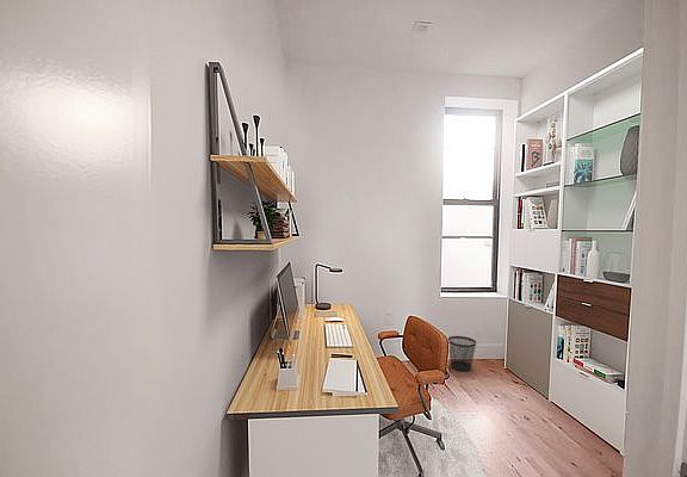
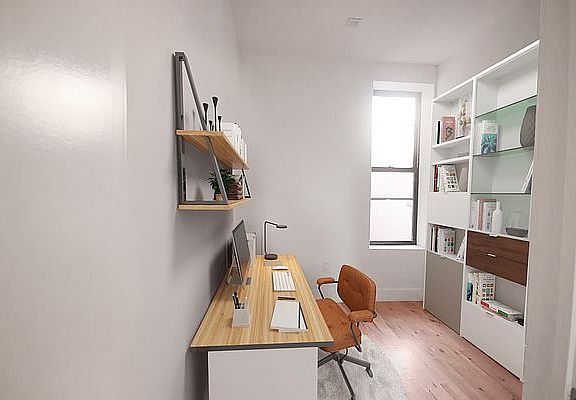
- wastebasket [447,335,477,372]
